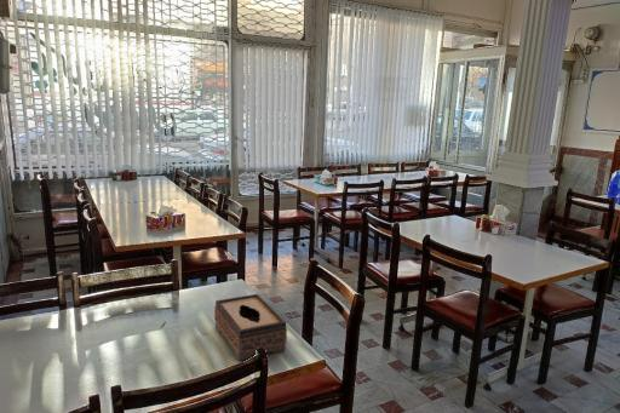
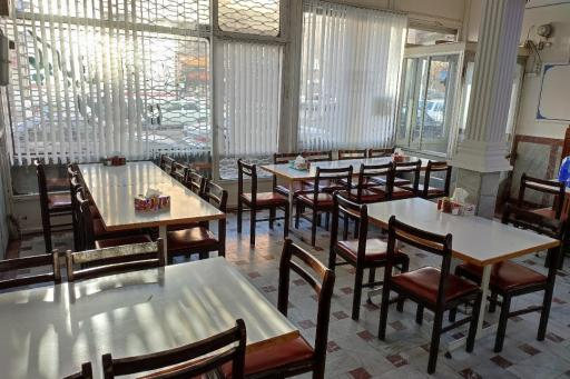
- tissue box [213,293,288,362]
